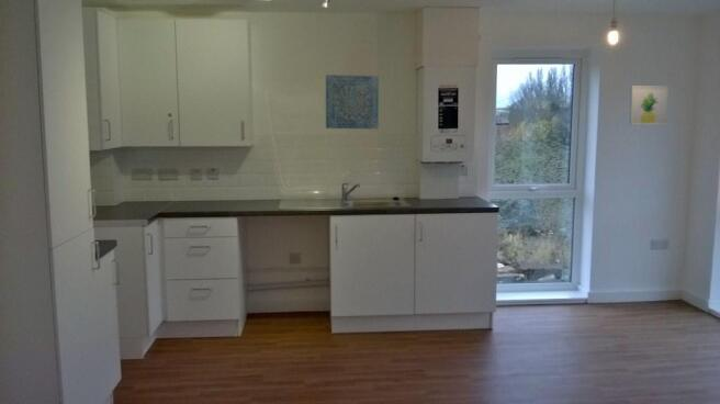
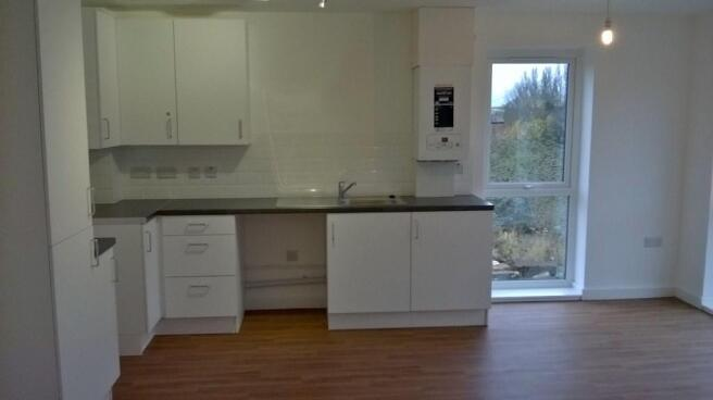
- wall art [628,85,670,126]
- wall art [325,74,380,130]
